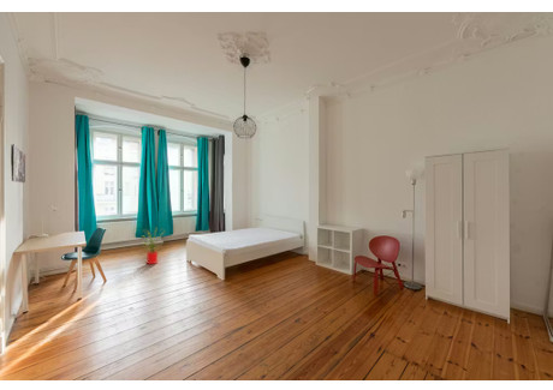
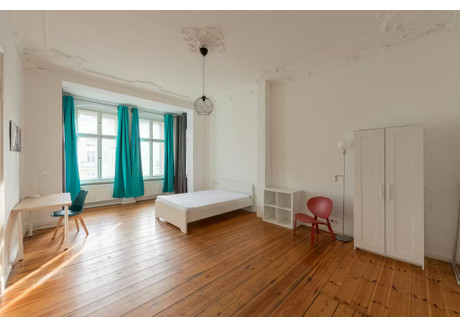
- house plant [142,228,167,265]
